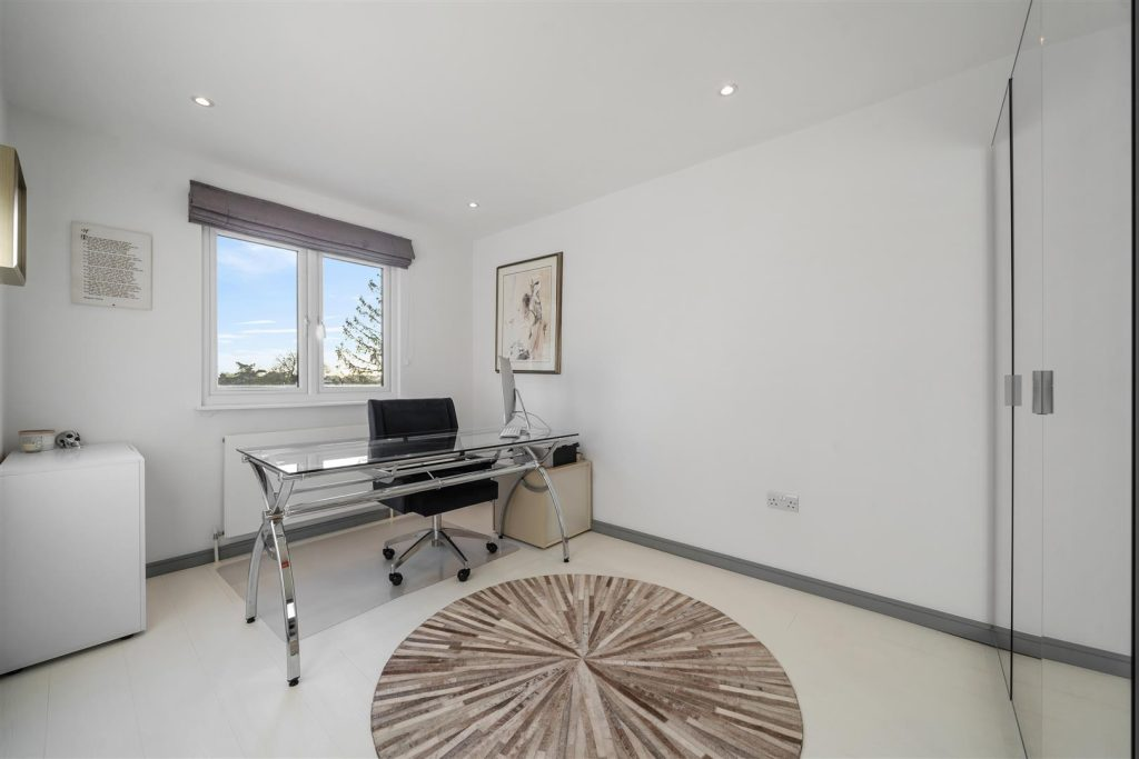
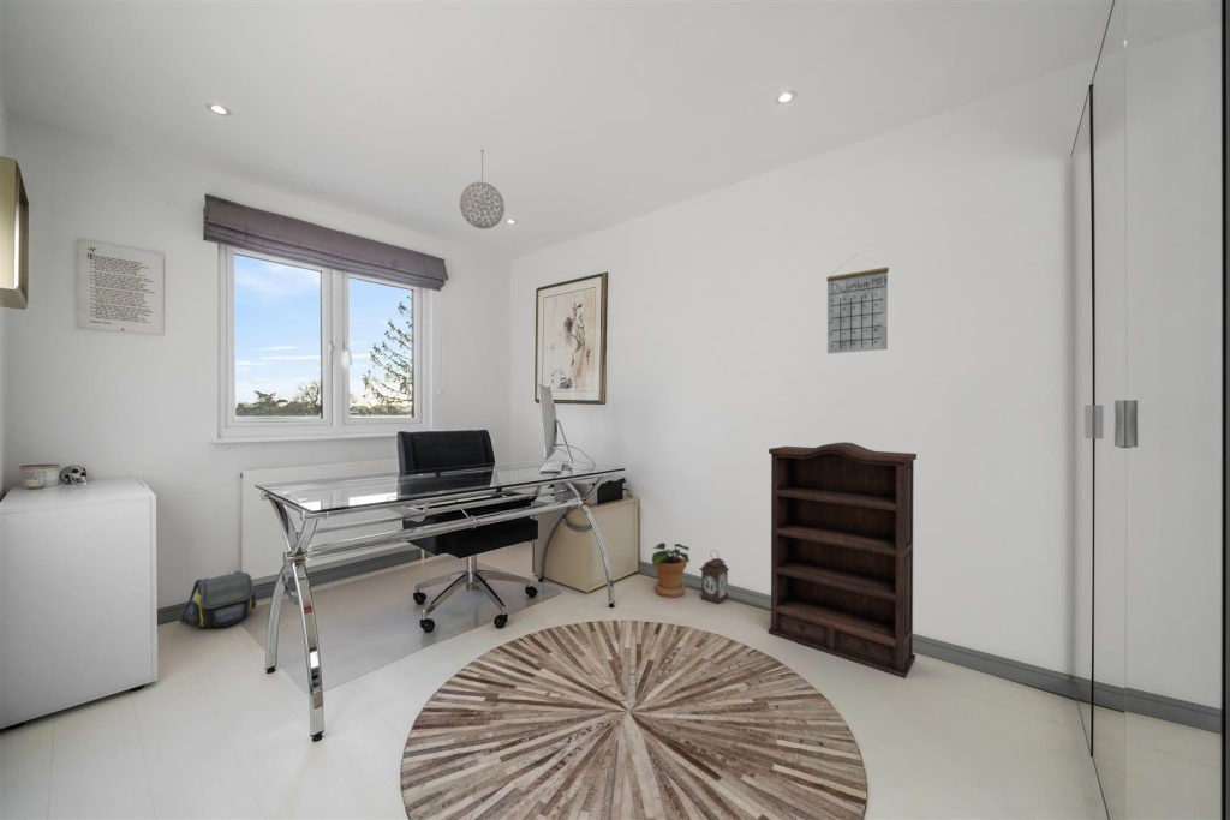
+ bookshelf [768,441,918,680]
+ potted plant [651,541,691,599]
+ shoulder bag [178,570,258,629]
+ calendar [825,253,890,354]
+ pendant light [459,148,506,231]
+ lantern [698,549,730,605]
